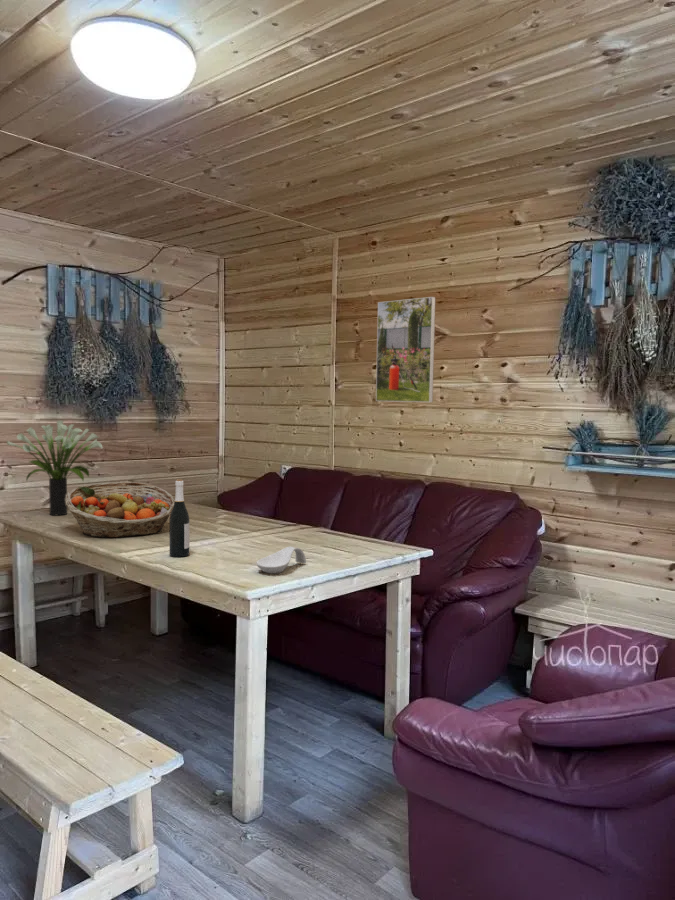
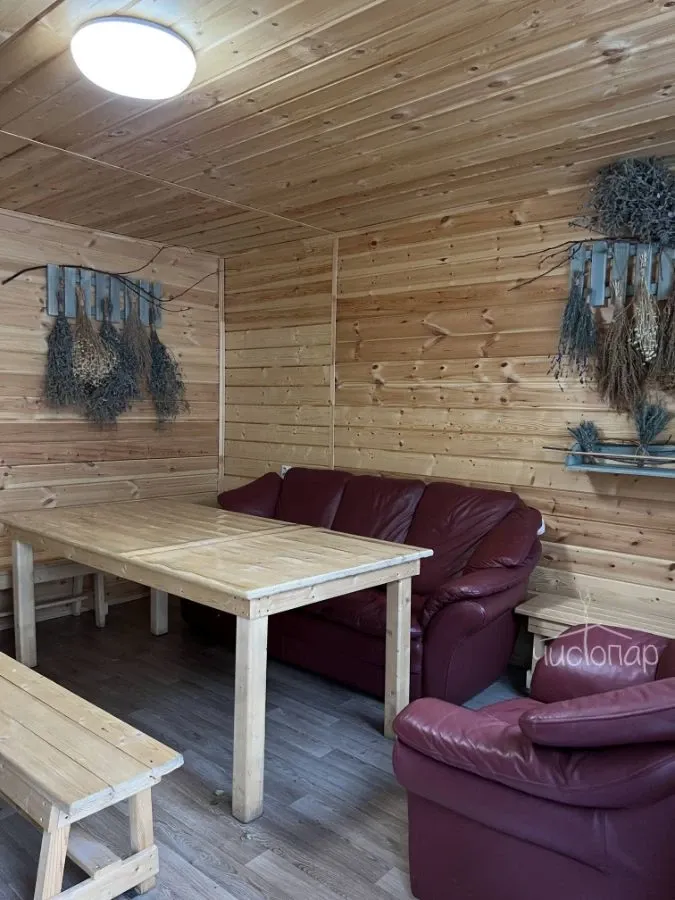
- wine bottle [168,479,190,558]
- potted plant [6,419,103,516]
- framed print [375,296,436,403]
- fruit basket [65,481,175,539]
- spoon rest [255,546,307,575]
